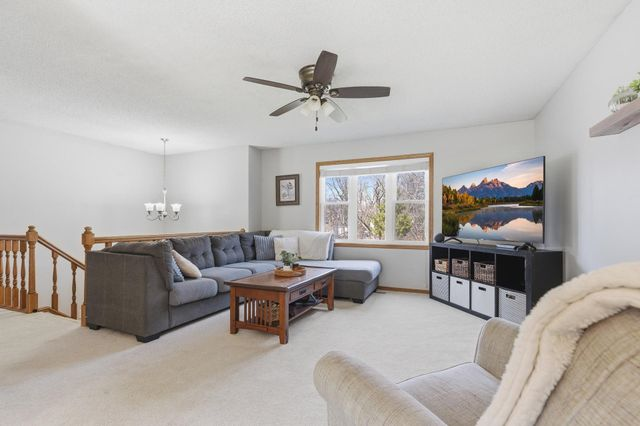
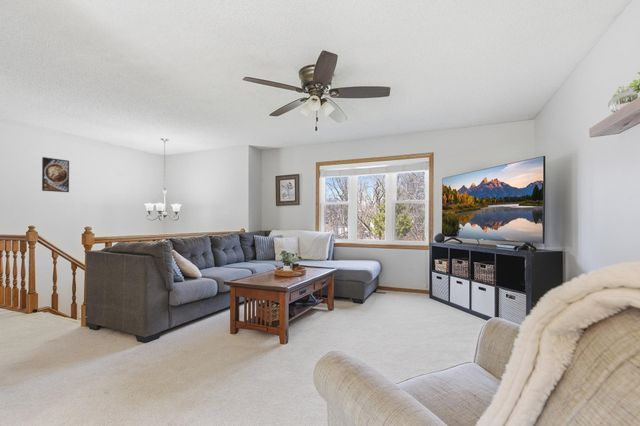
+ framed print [41,156,70,193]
